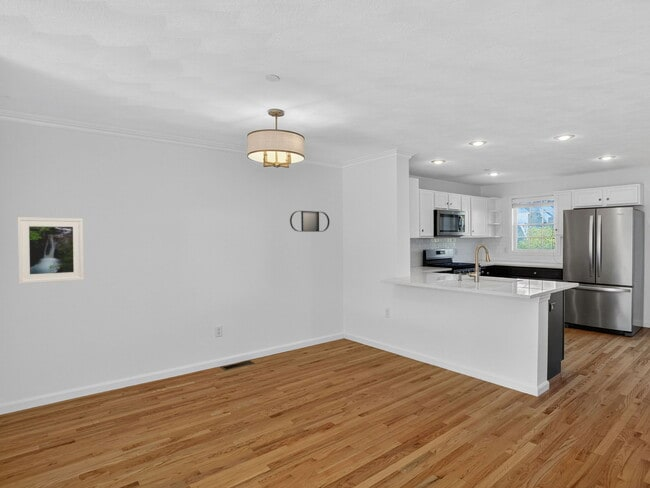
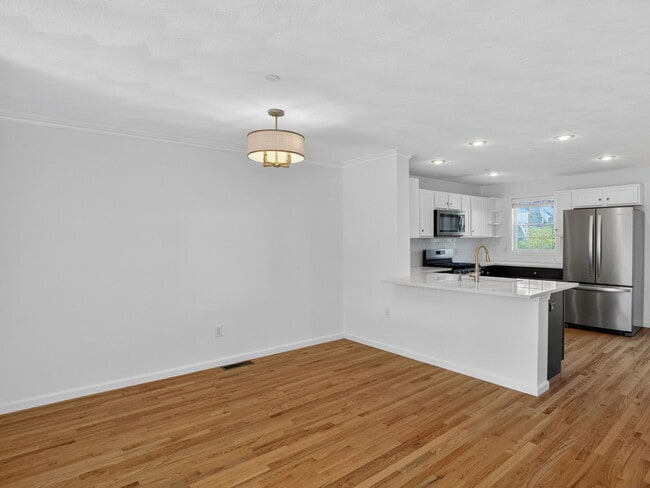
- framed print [17,216,85,285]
- home mirror [289,210,331,233]
